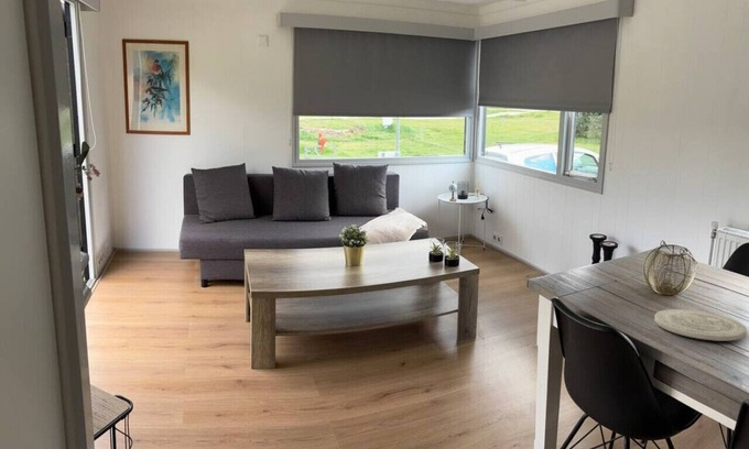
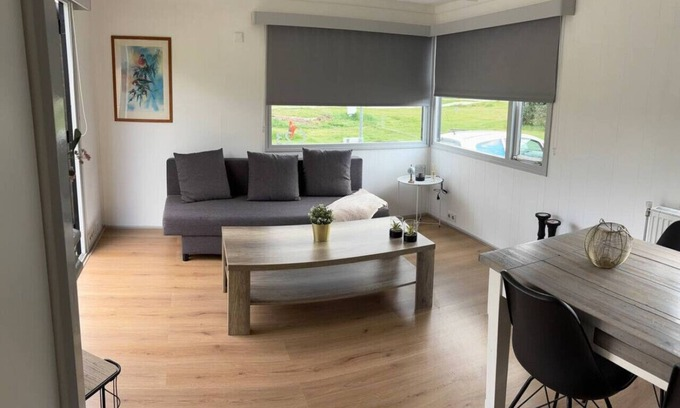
- plate [653,308,748,342]
